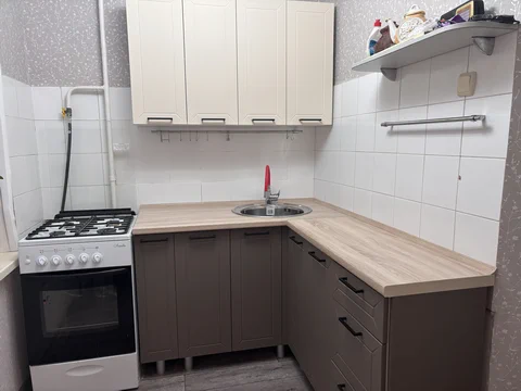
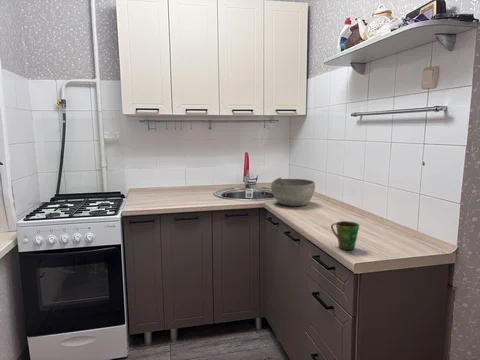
+ bowl [270,177,316,207]
+ cup [330,220,360,251]
